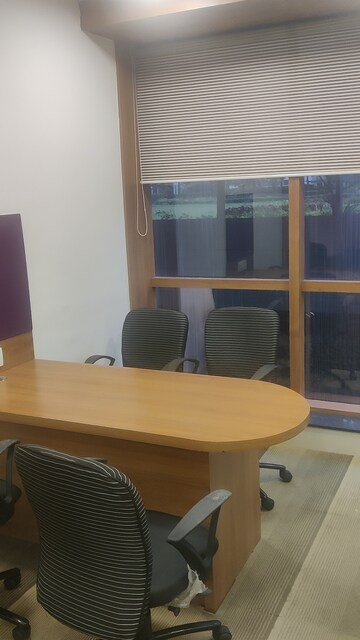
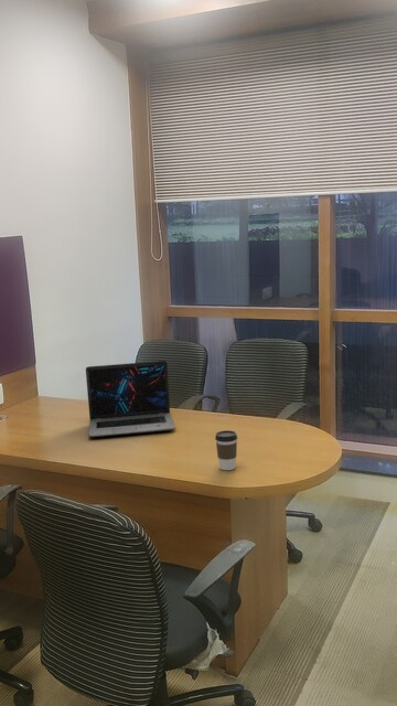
+ laptop [85,360,176,438]
+ coffee cup [214,429,238,471]
